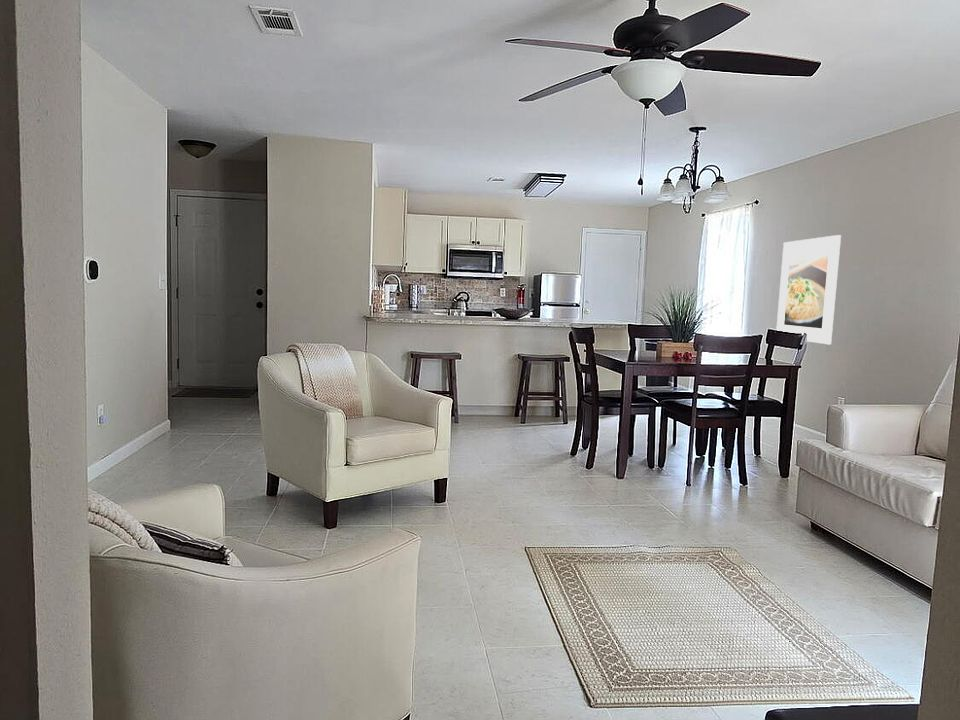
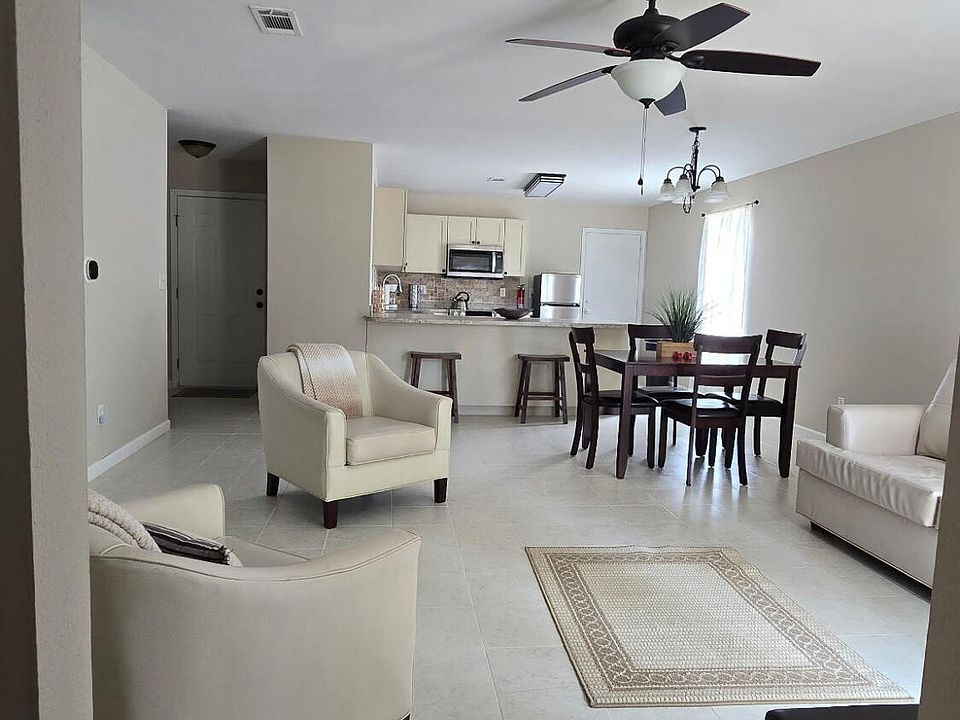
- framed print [775,234,842,346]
